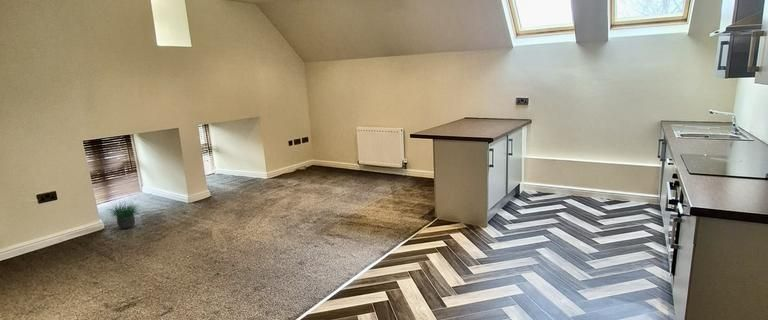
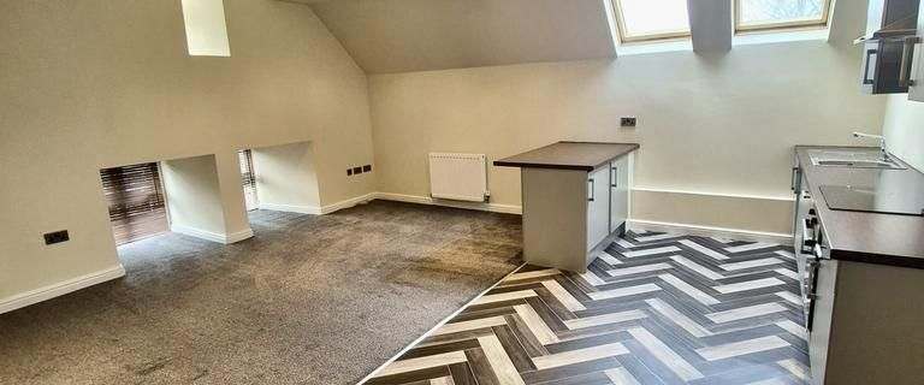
- potted plant [103,193,142,230]
